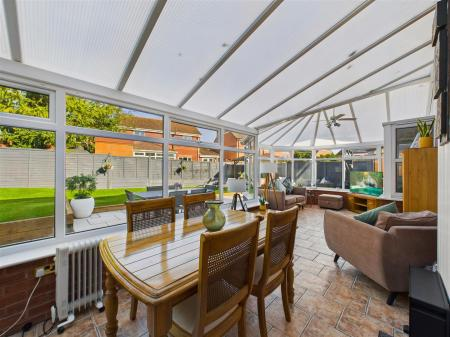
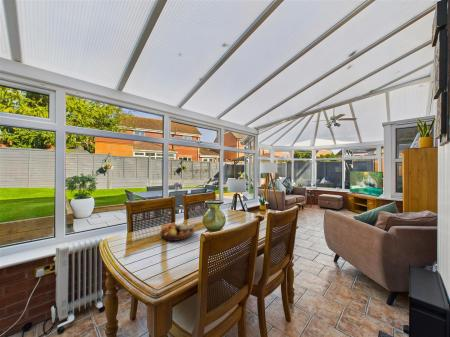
+ fruit bowl [159,222,196,242]
